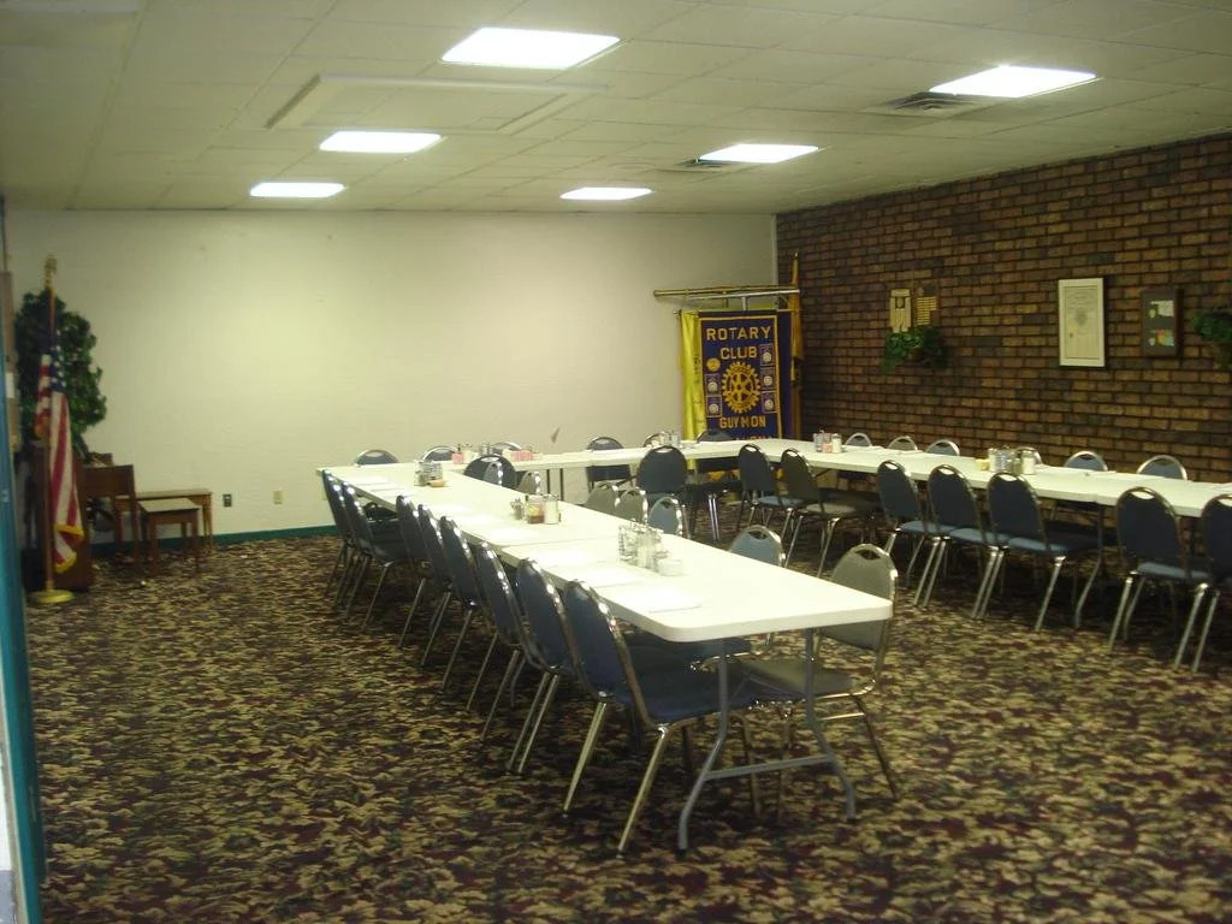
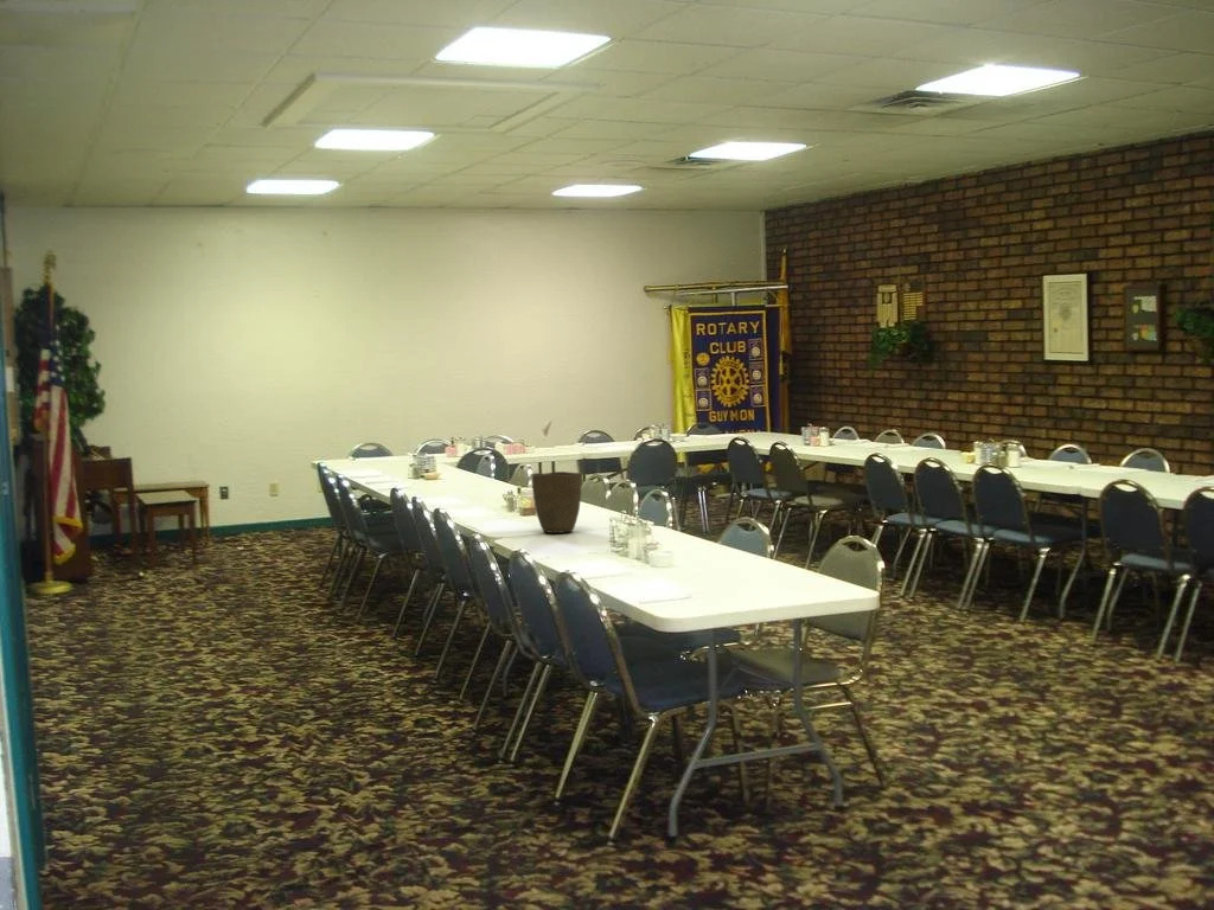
+ vase [530,470,583,534]
